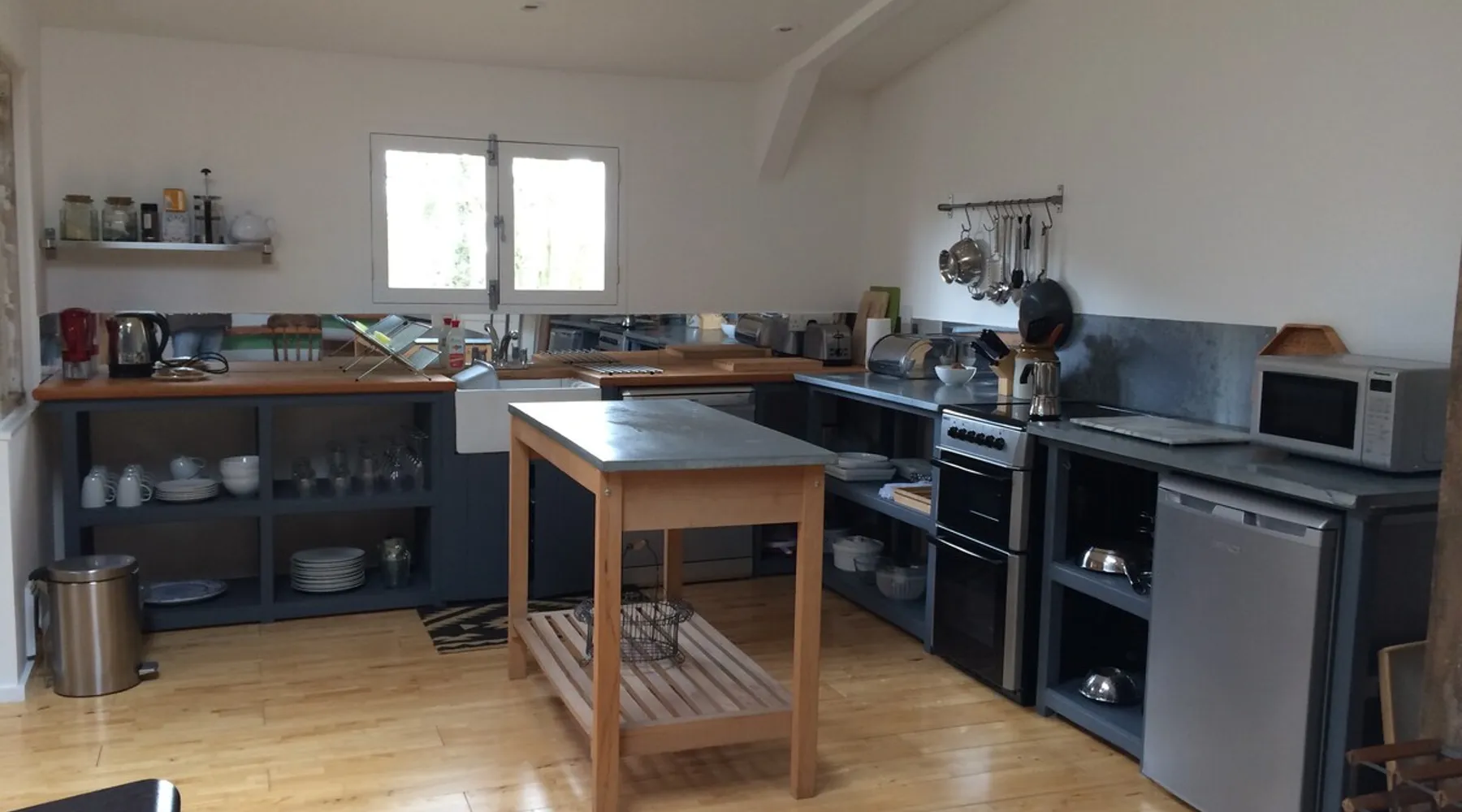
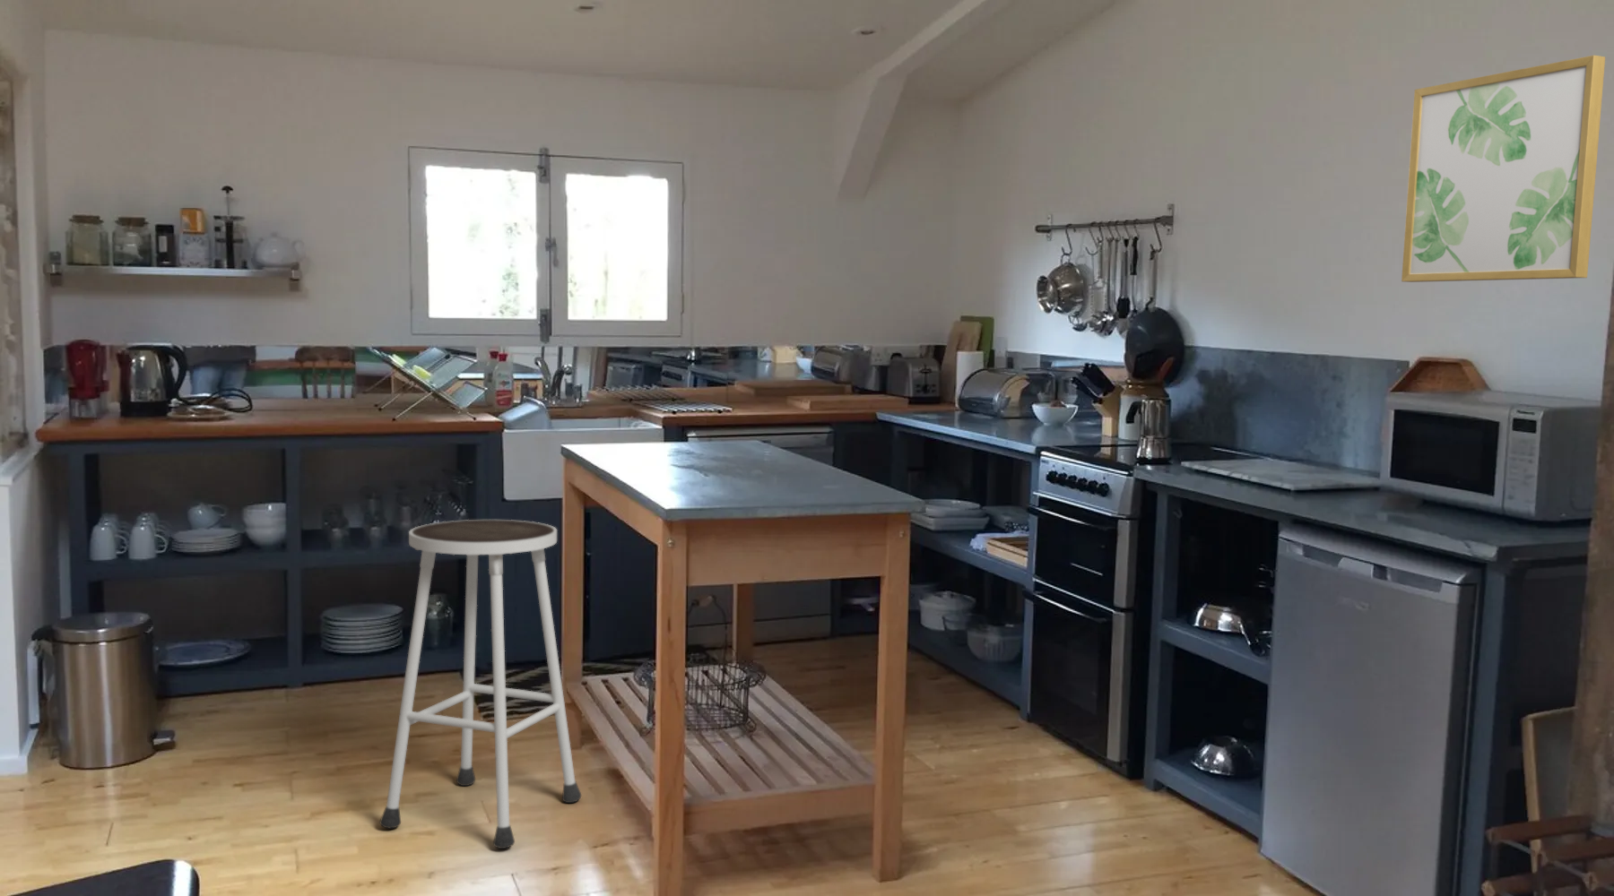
+ wall art [1401,55,1606,284]
+ stool [379,519,582,850]
